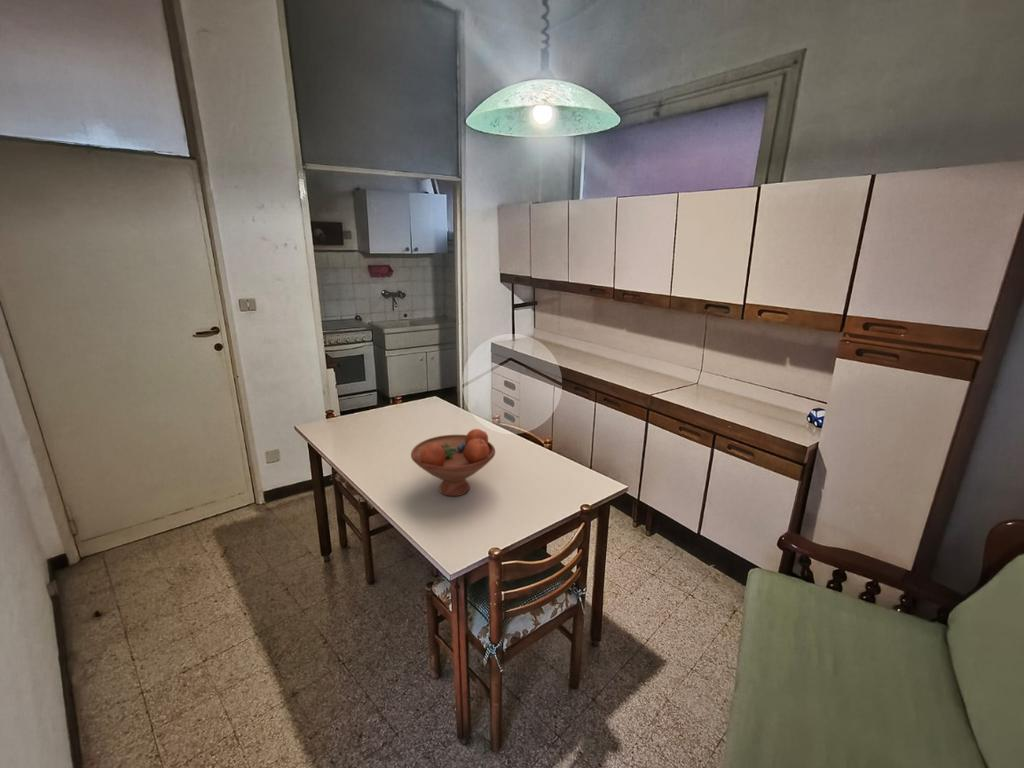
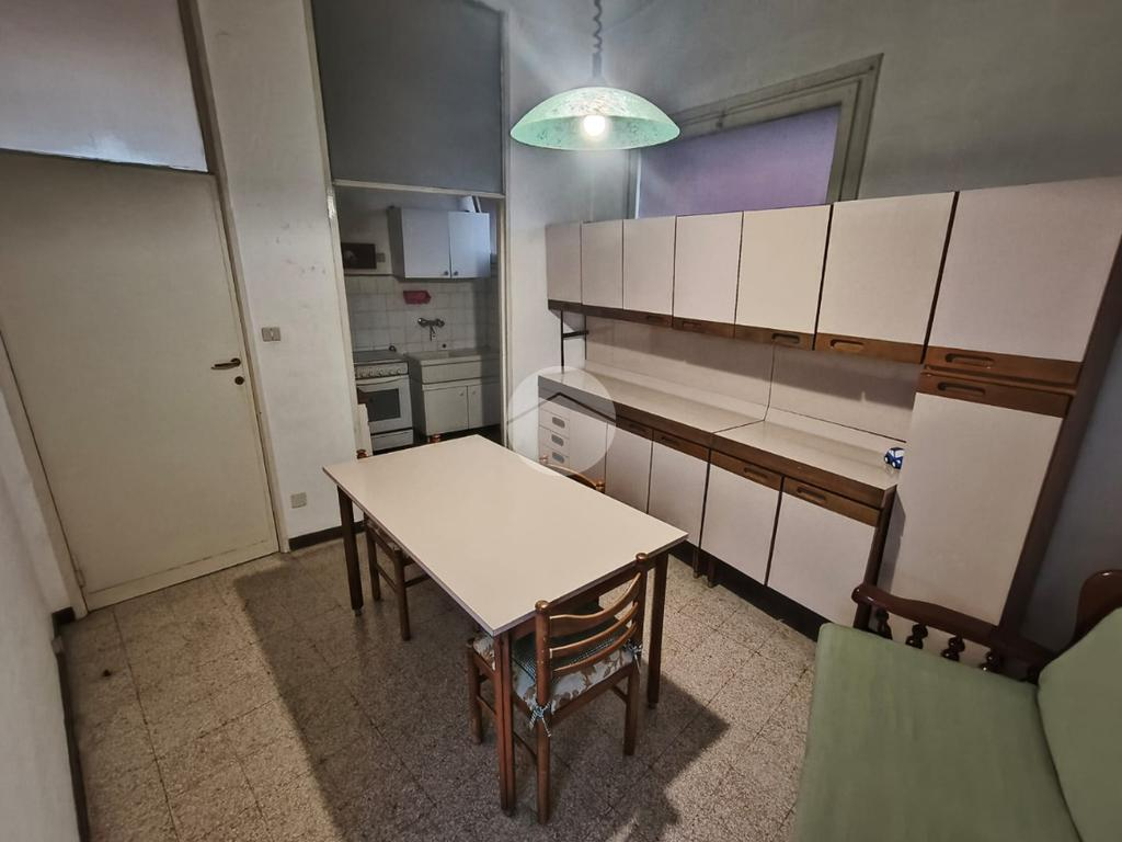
- fruit bowl [410,428,496,497]
